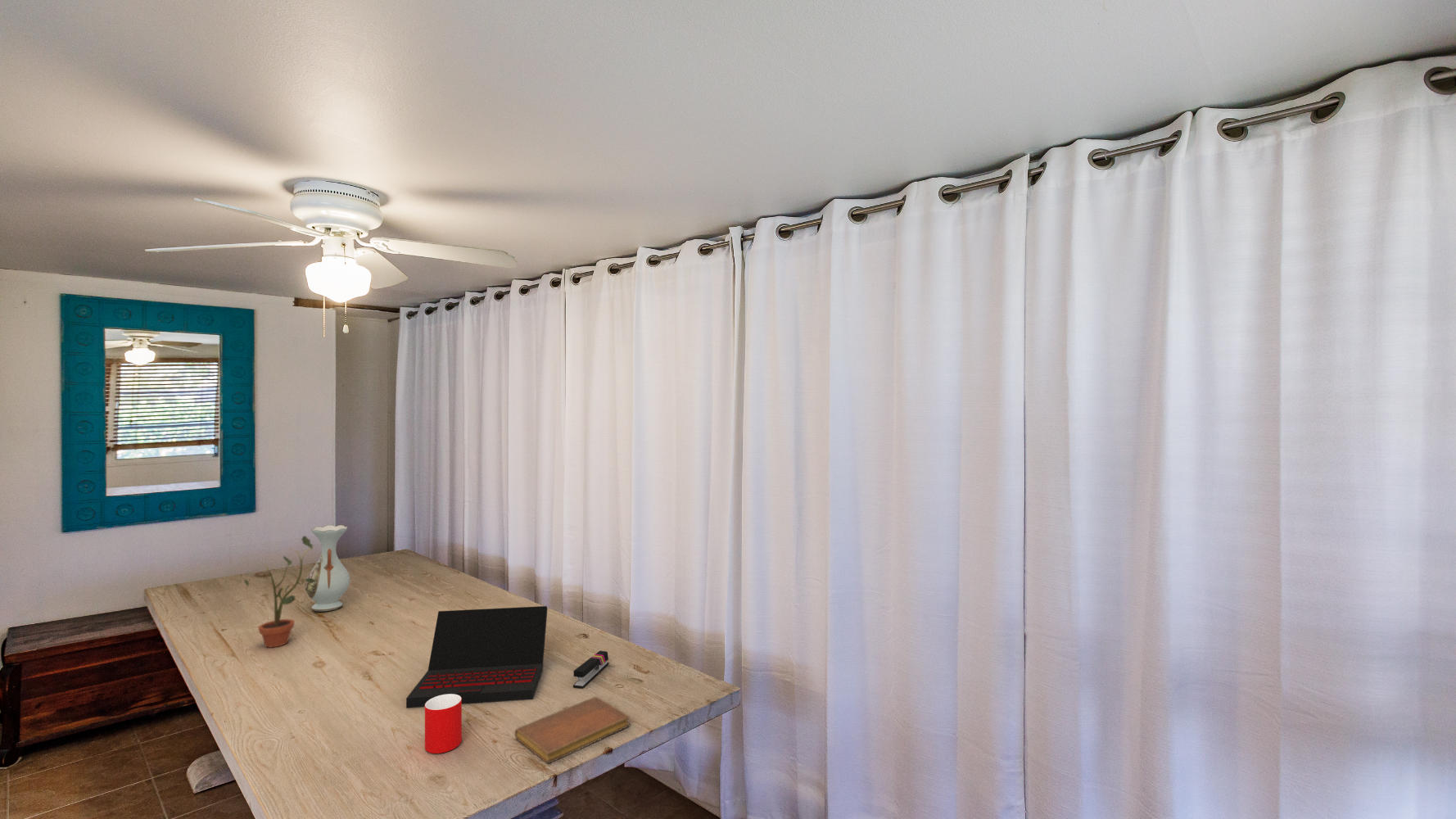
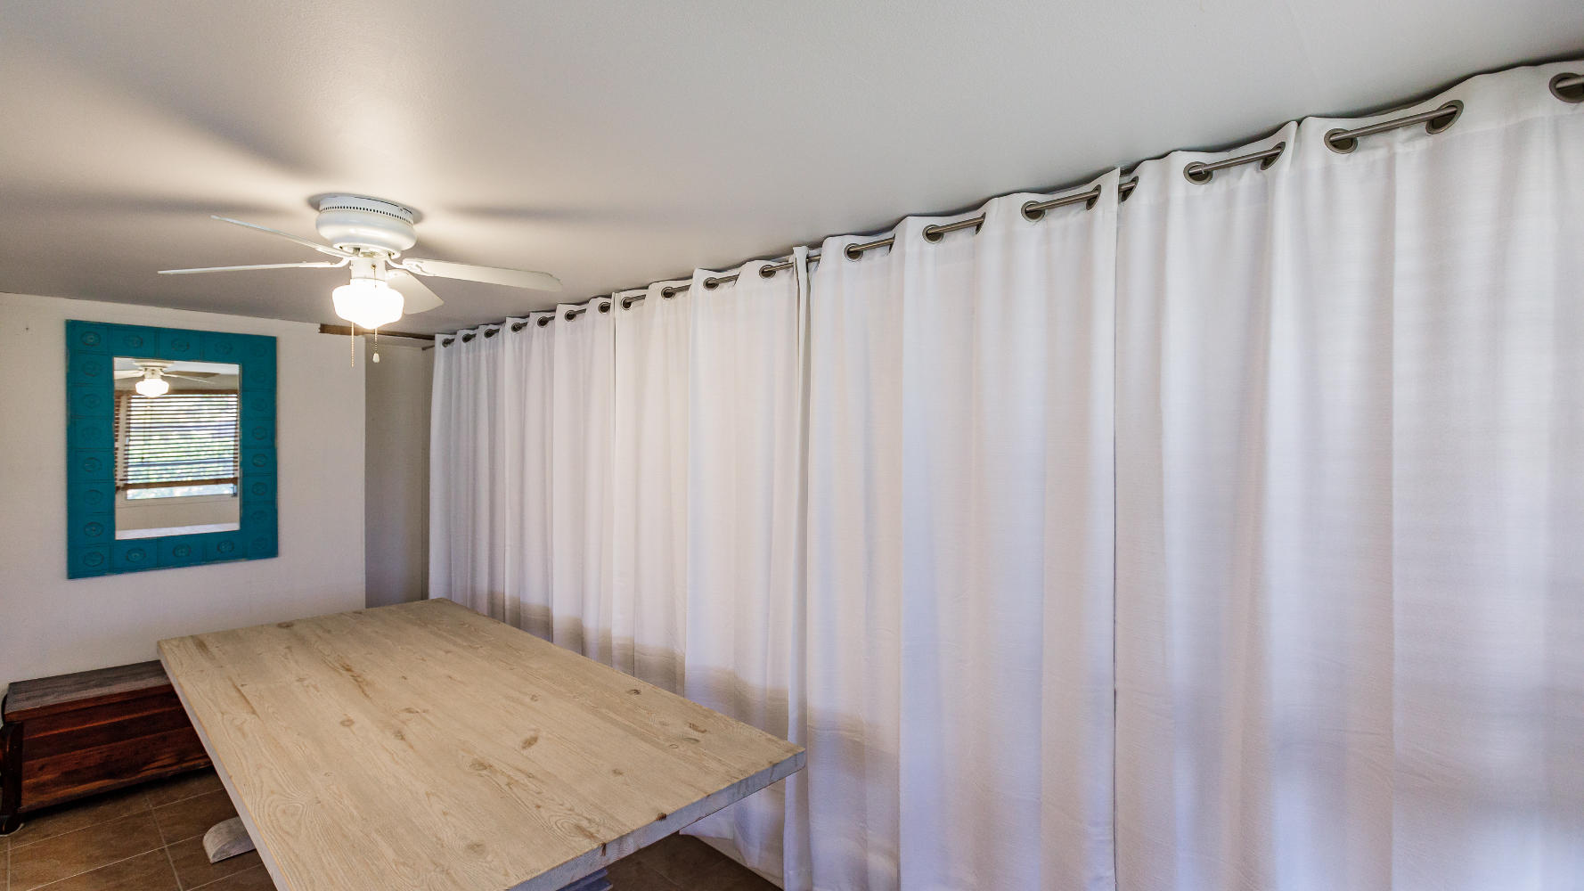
- notebook [514,696,631,764]
- vase [304,524,350,612]
- stapler [572,650,609,690]
- cup [424,694,463,754]
- potted plant [244,535,315,649]
- laptop [405,605,549,708]
